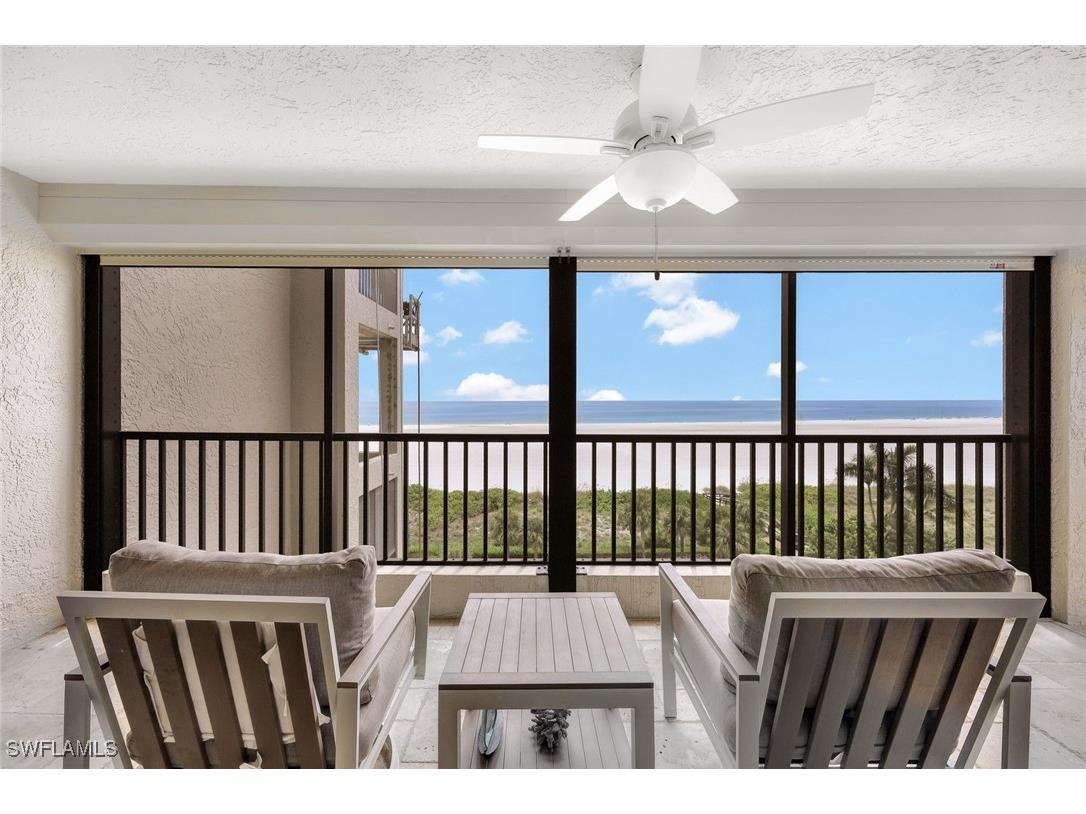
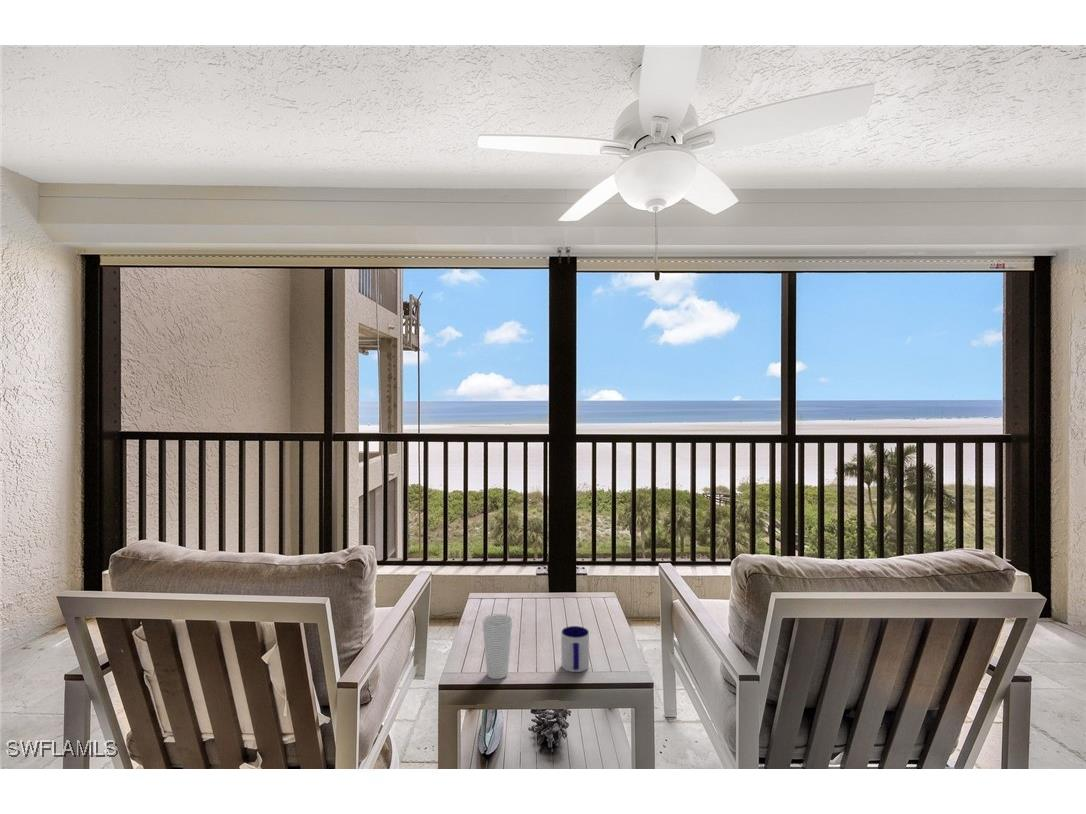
+ cup [482,613,513,680]
+ mug [560,625,590,673]
